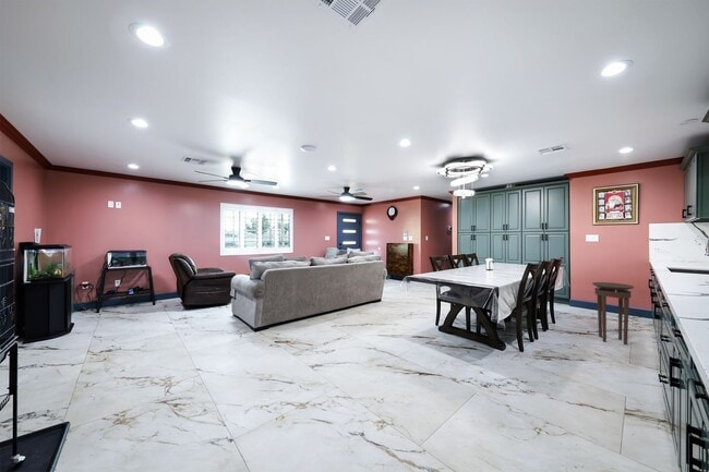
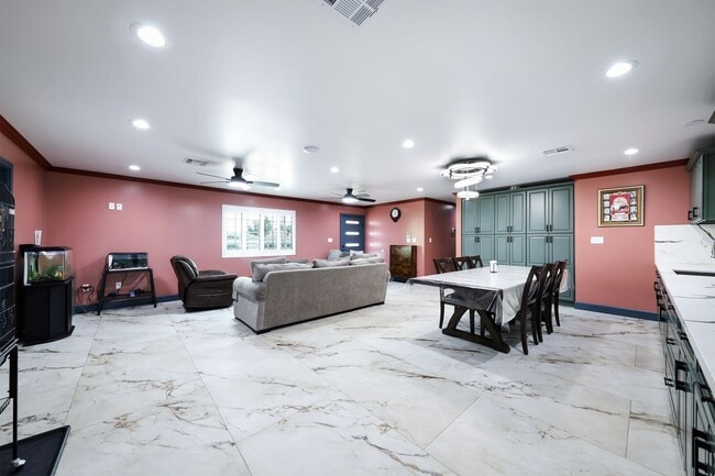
- stool [591,281,635,346]
